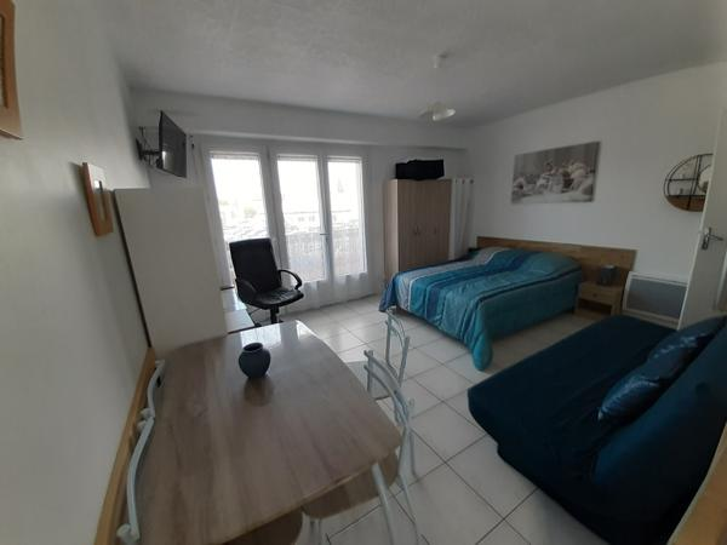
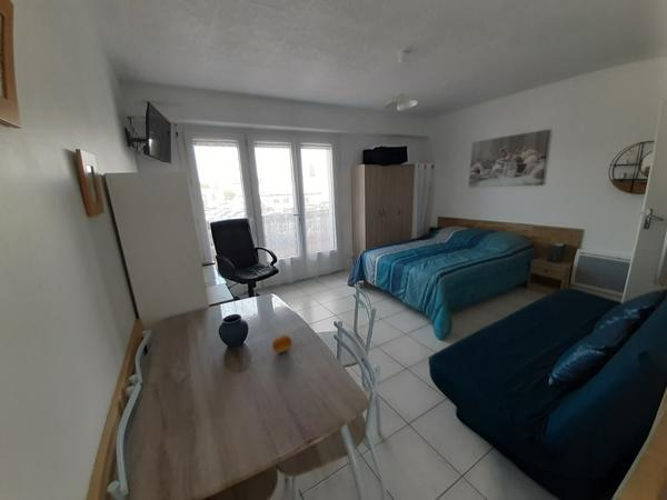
+ fruit [271,333,292,354]
